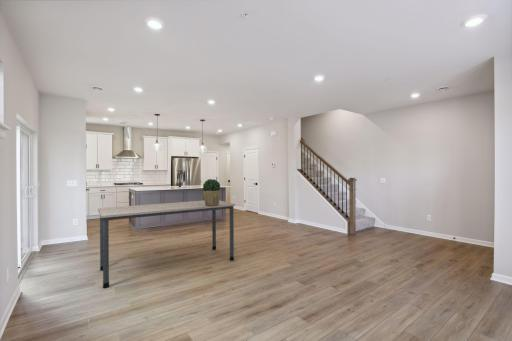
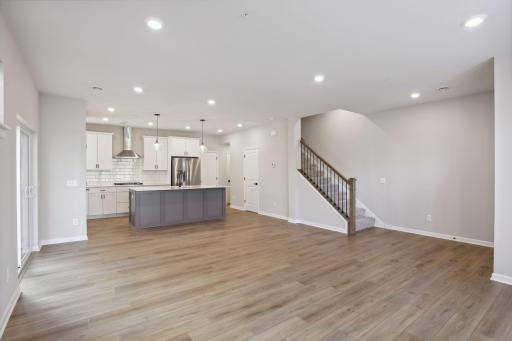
- dining table [97,200,236,289]
- potted plant [202,178,222,206]
